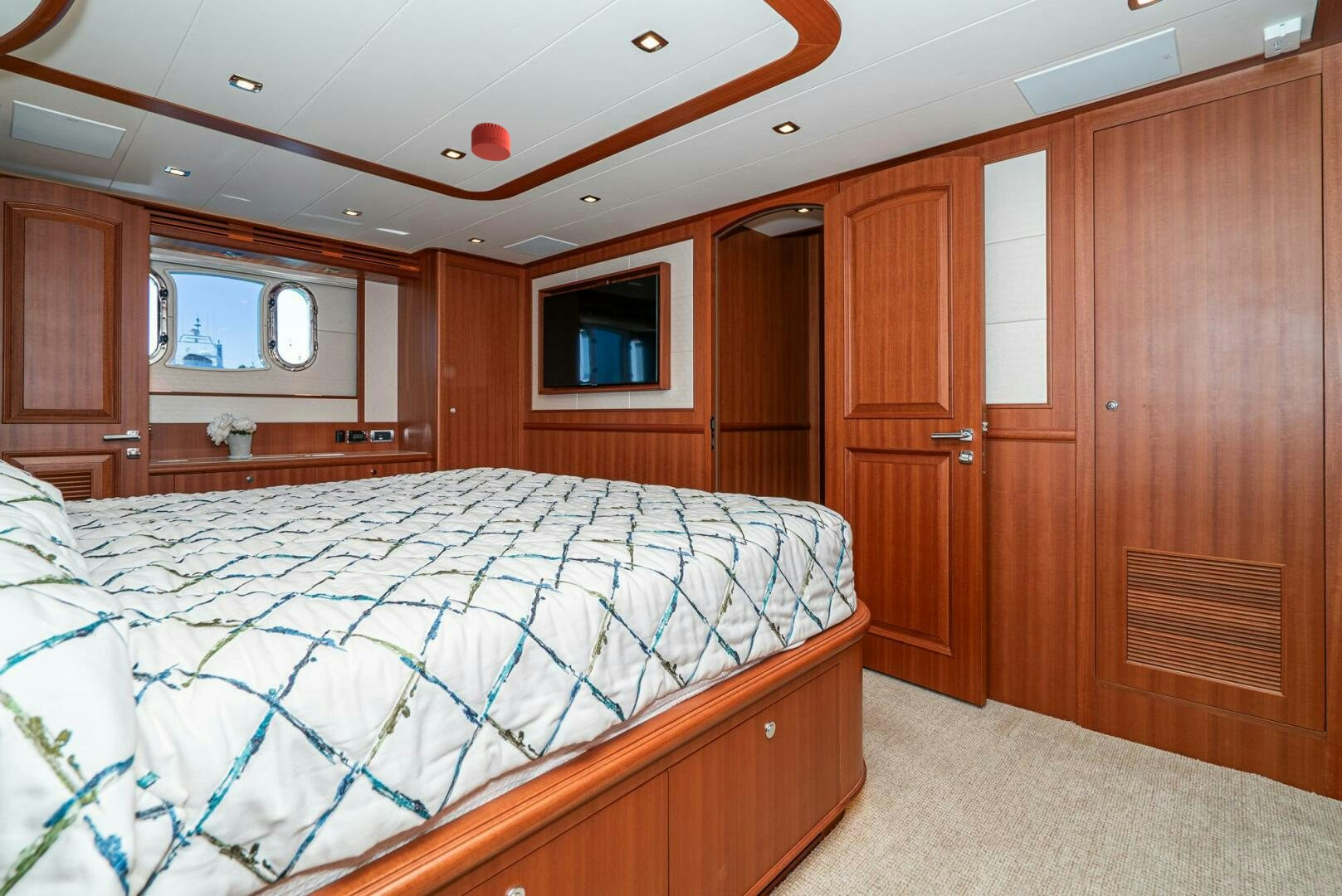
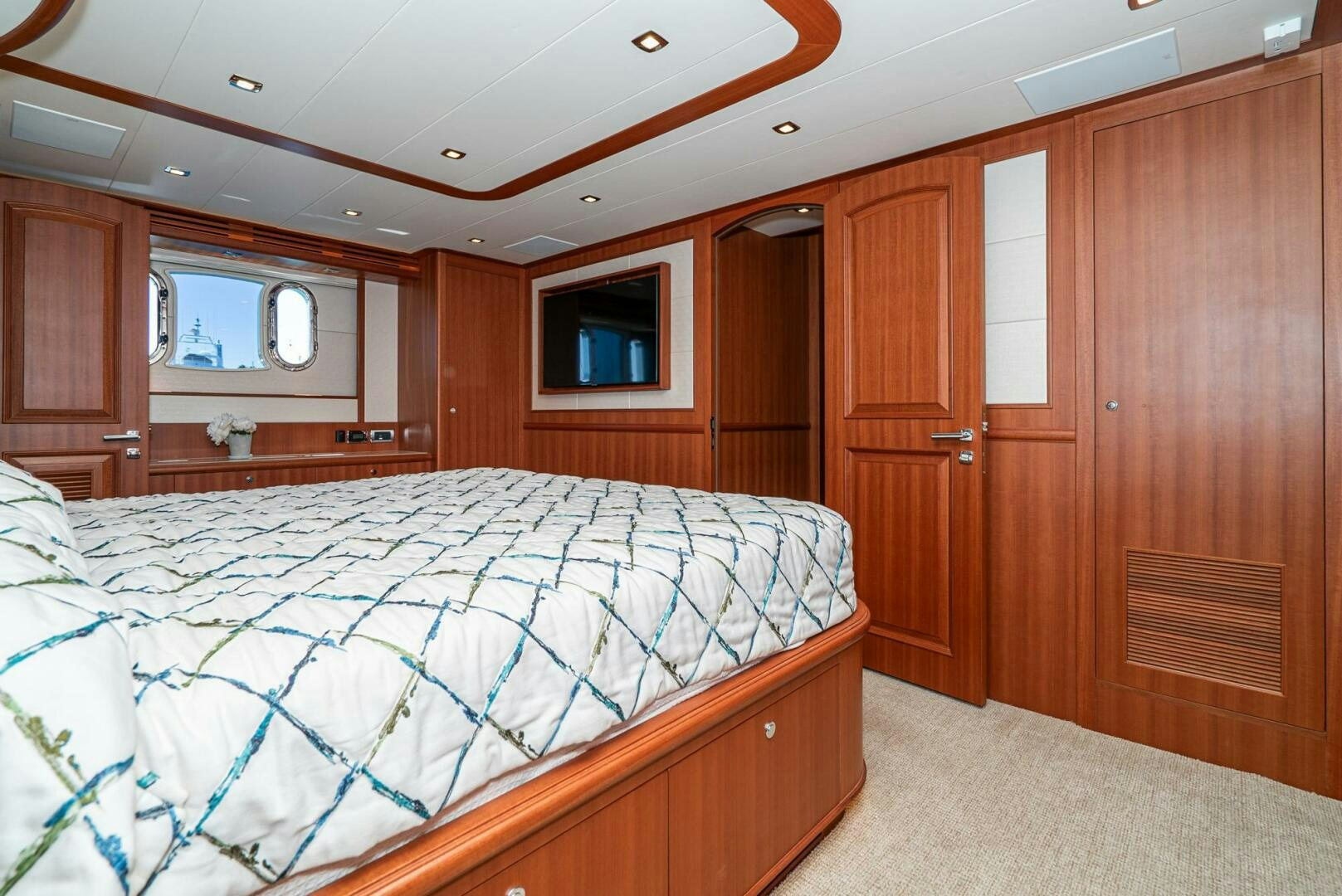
- smoke detector [471,122,511,162]
